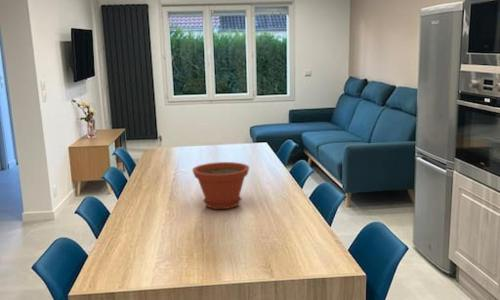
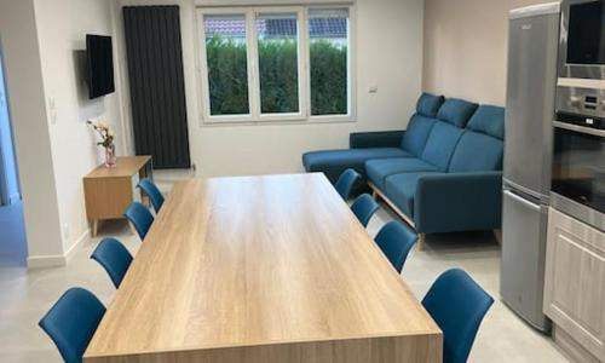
- plant pot [191,161,250,210]
